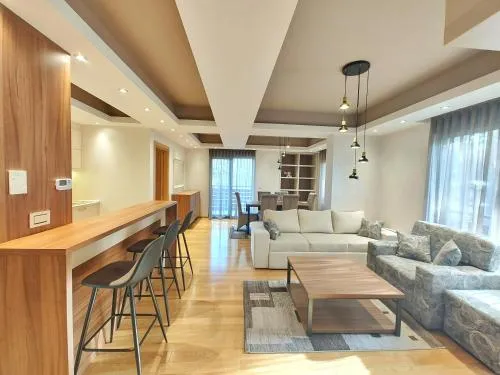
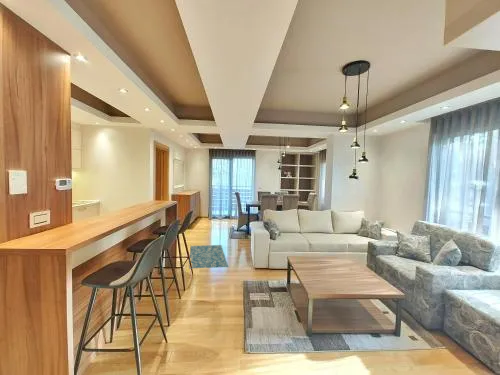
+ rug [188,244,230,269]
